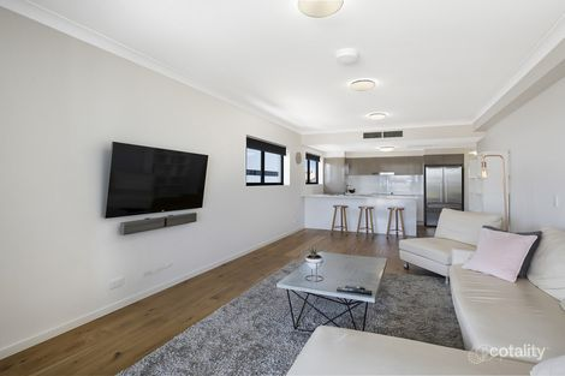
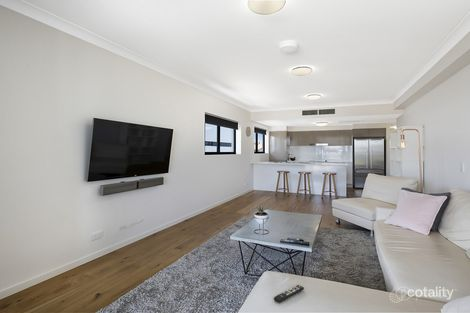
+ remote control [273,284,305,304]
